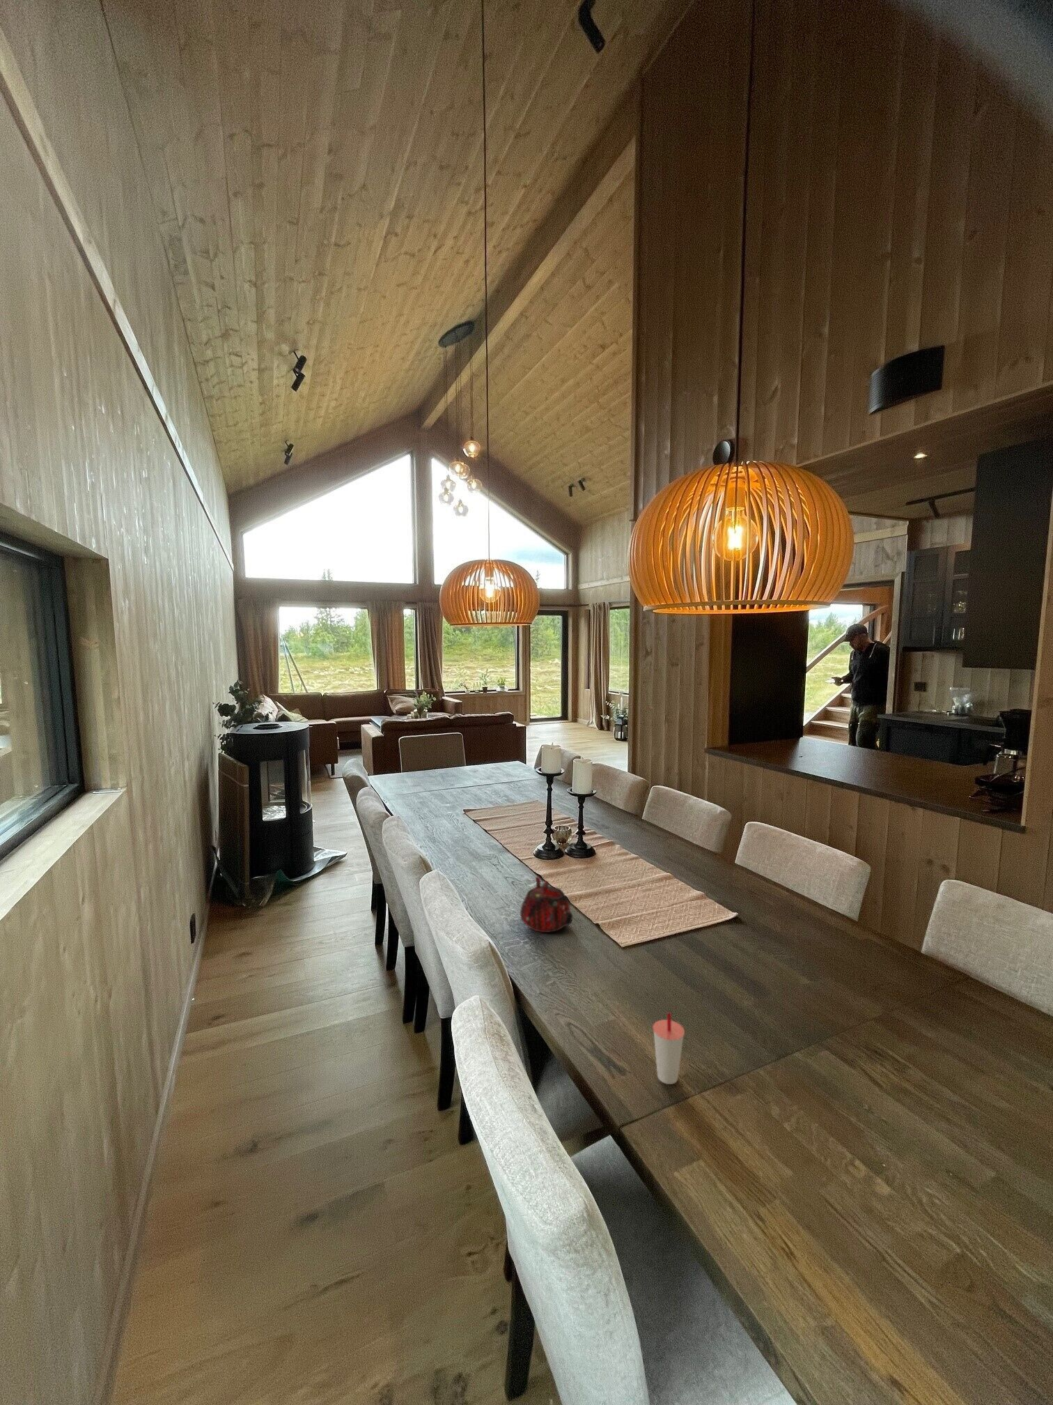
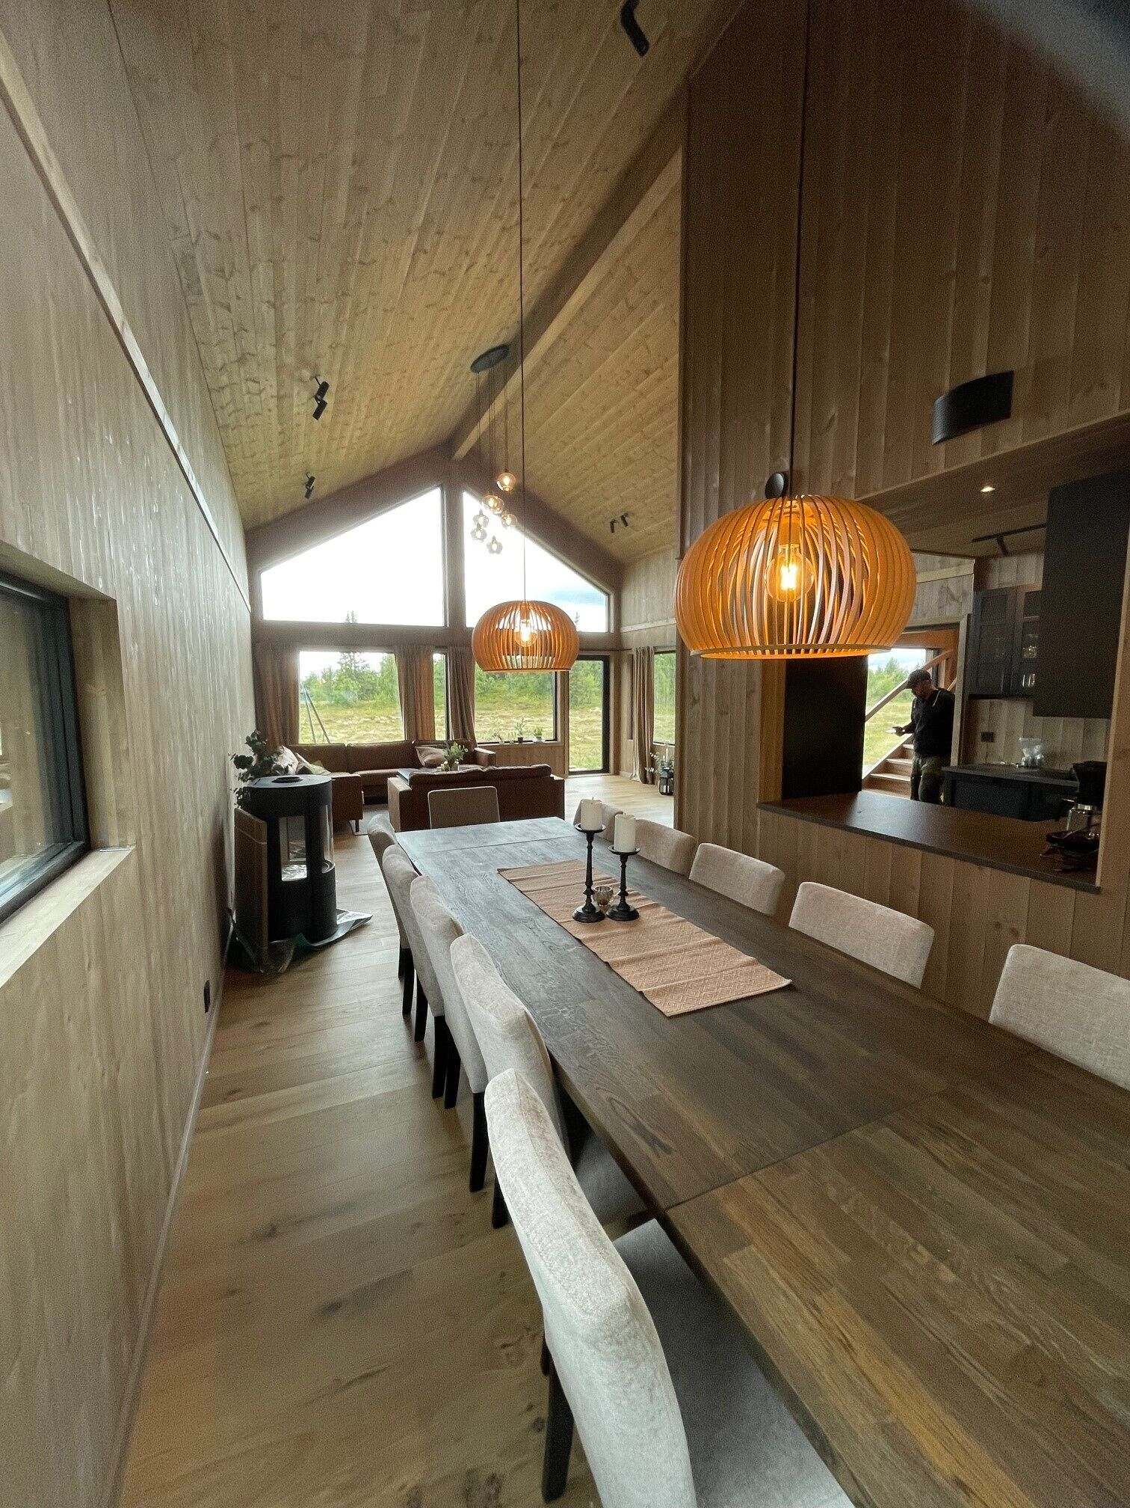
- teapot [520,876,574,934]
- cup [651,1012,686,1085]
